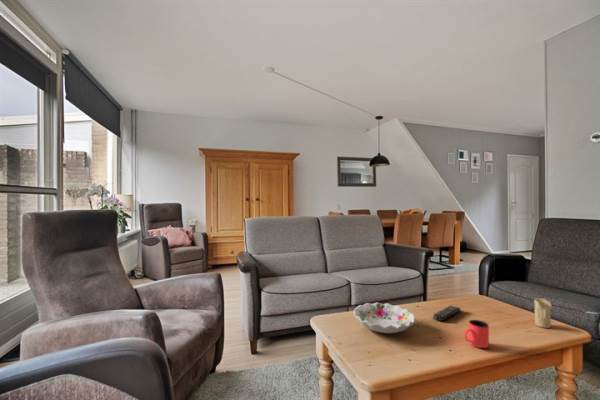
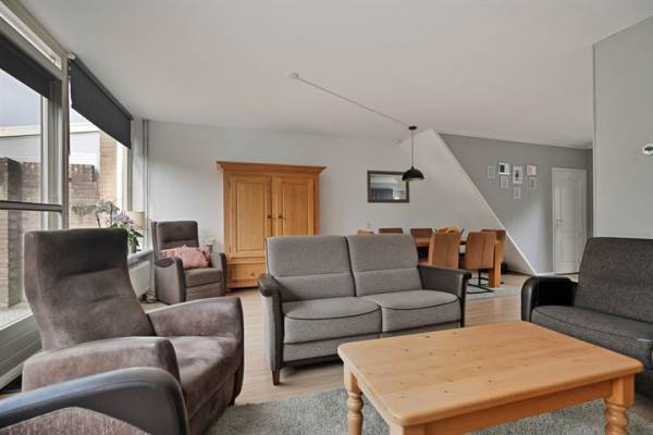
- remote control [432,304,462,322]
- cup [463,319,490,349]
- candle [533,297,553,329]
- decorative bowl [352,302,416,334]
